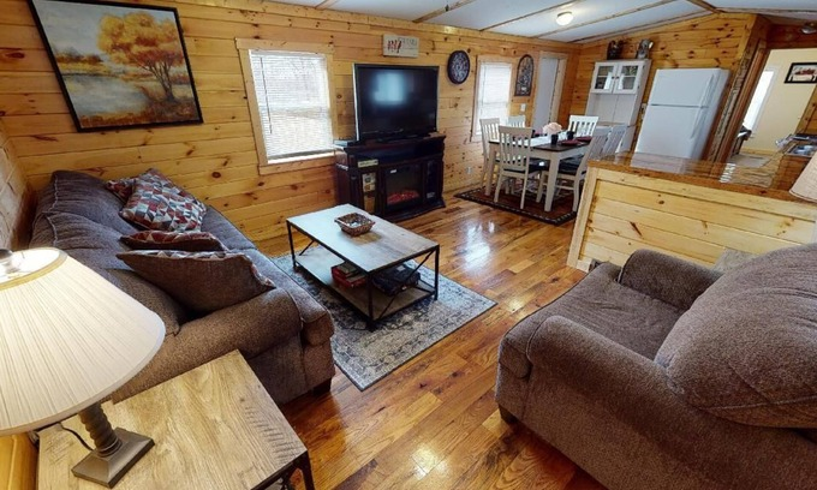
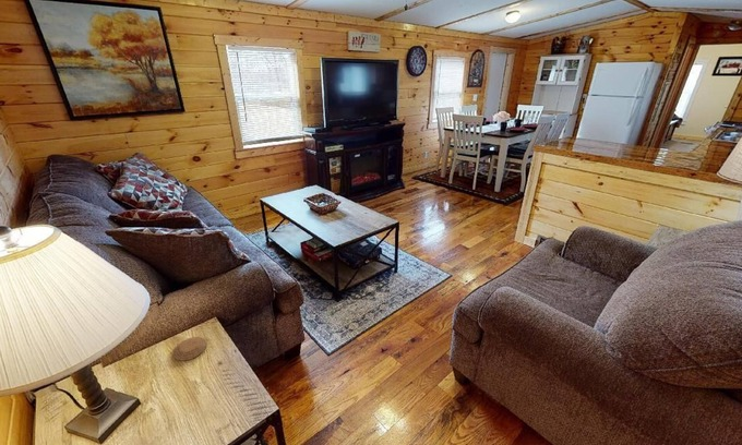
+ coaster [171,336,207,362]
